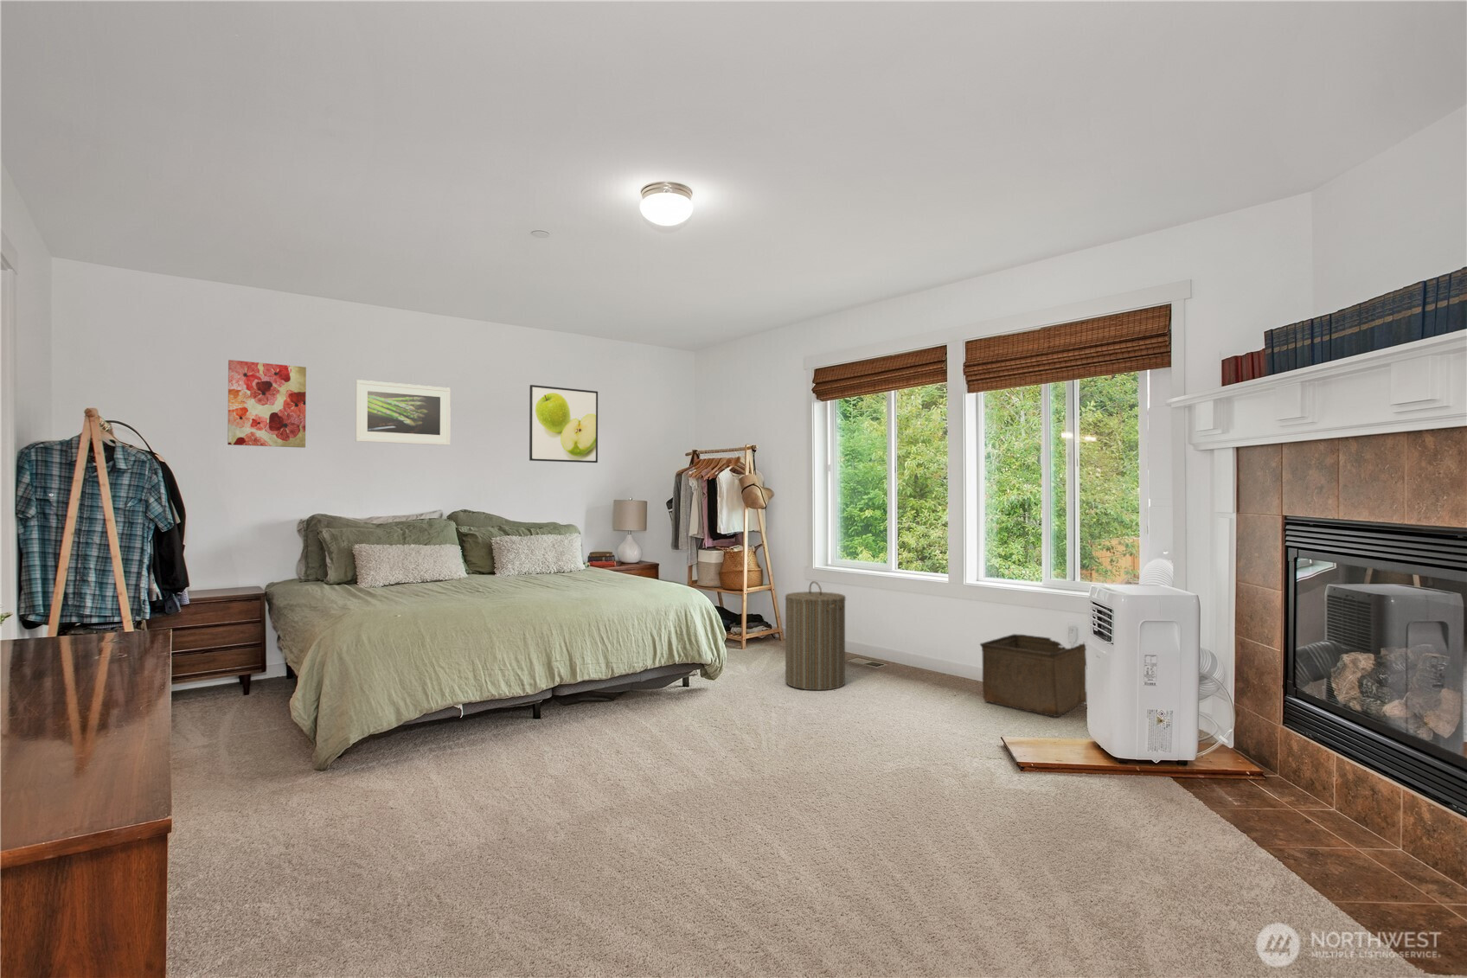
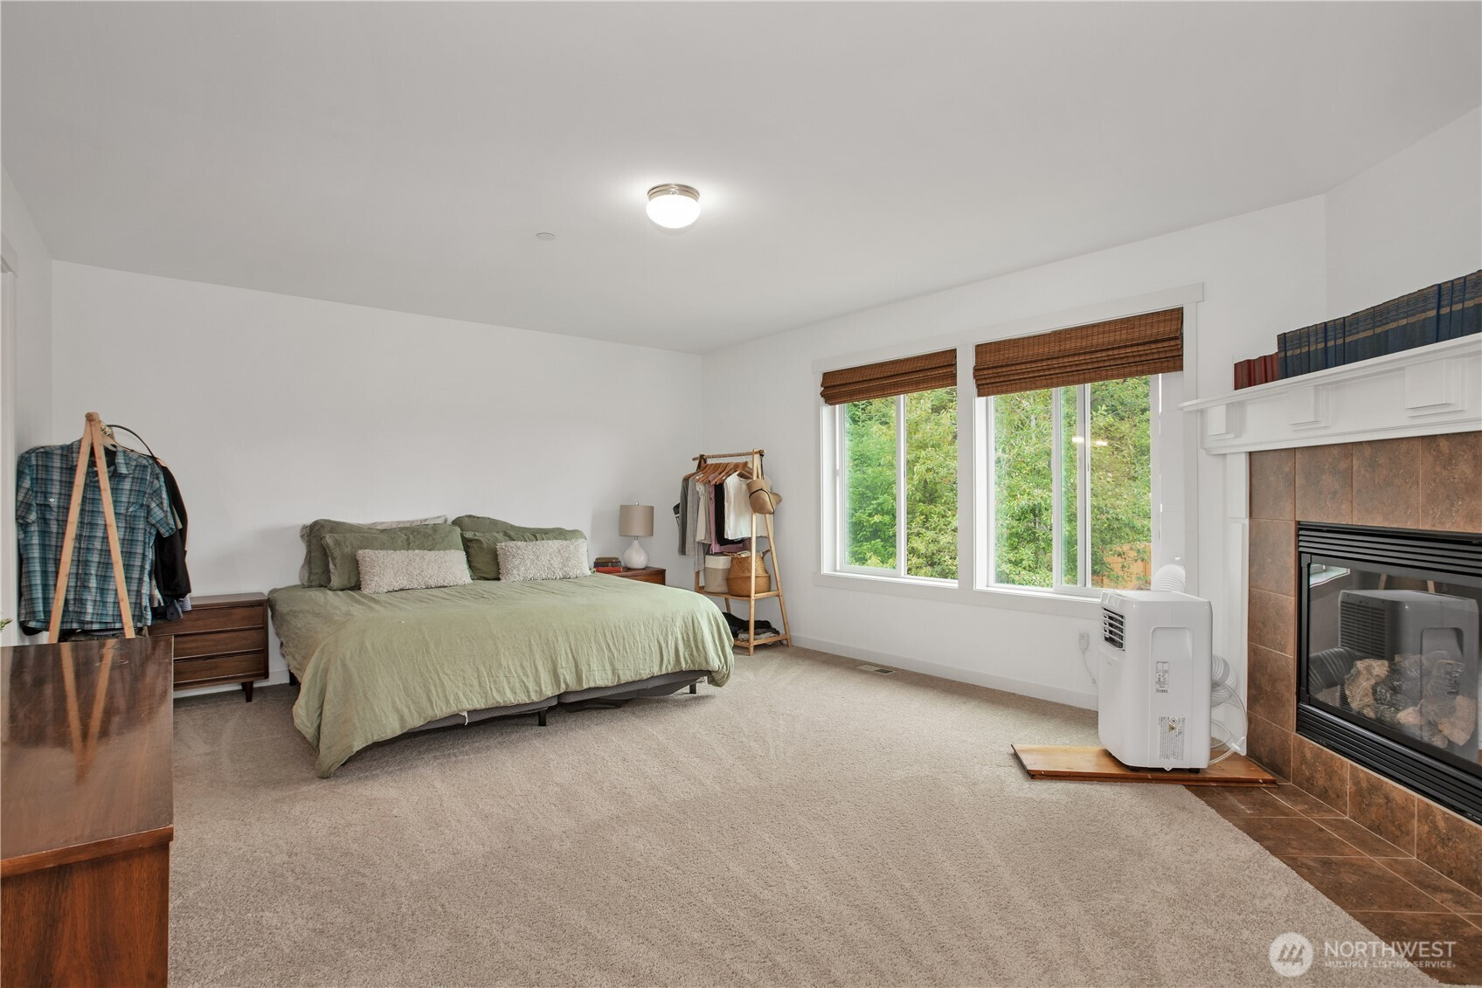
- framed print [528,384,598,464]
- laundry hamper [785,581,847,691]
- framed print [355,379,452,446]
- storage bin [979,633,1087,718]
- wall art [227,359,307,449]
